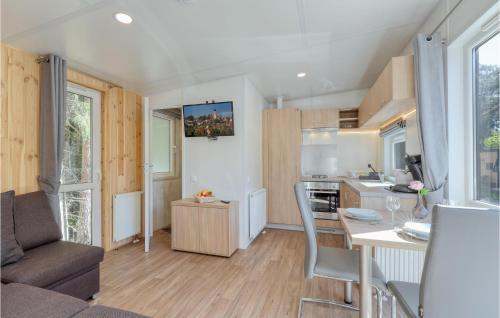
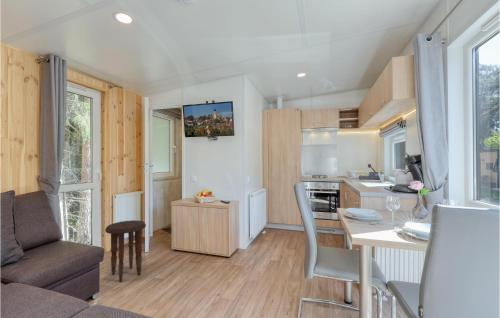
+ side table [104,219,147,283]
